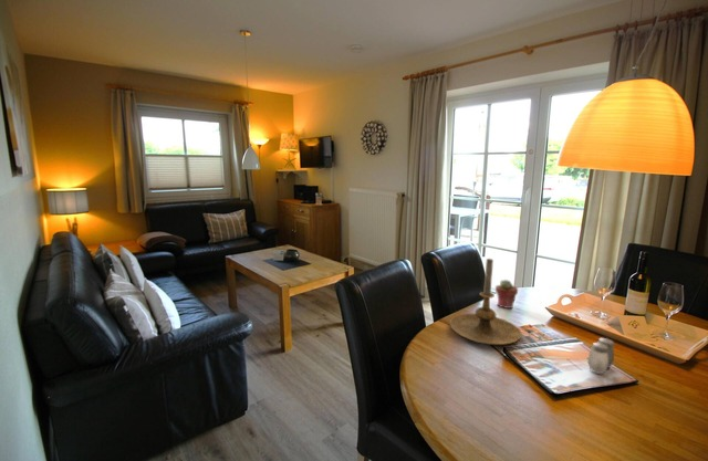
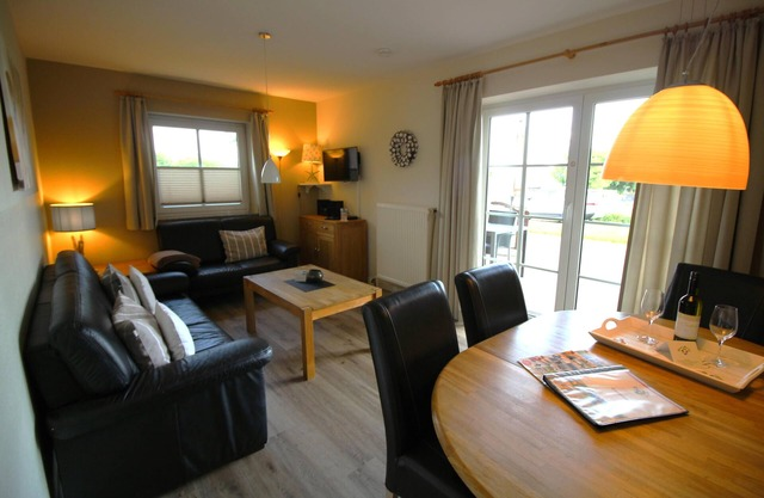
- salt and pepper shaker [587,337,615,375]
- candle holder [449,258,522,346]
- potted succulent [494,279,519,310]
